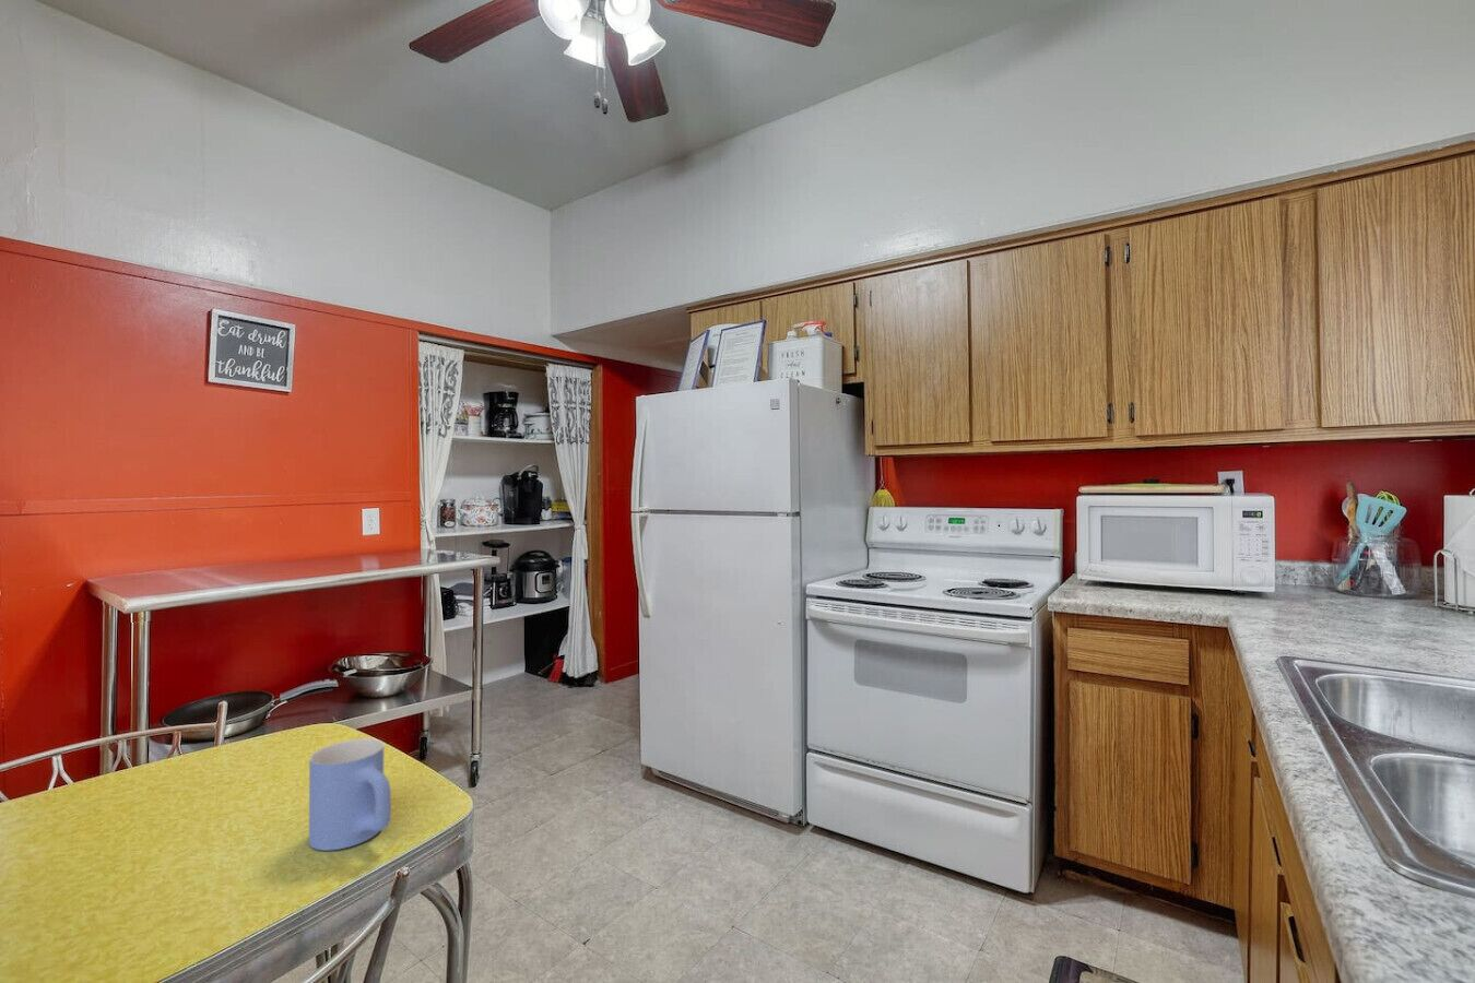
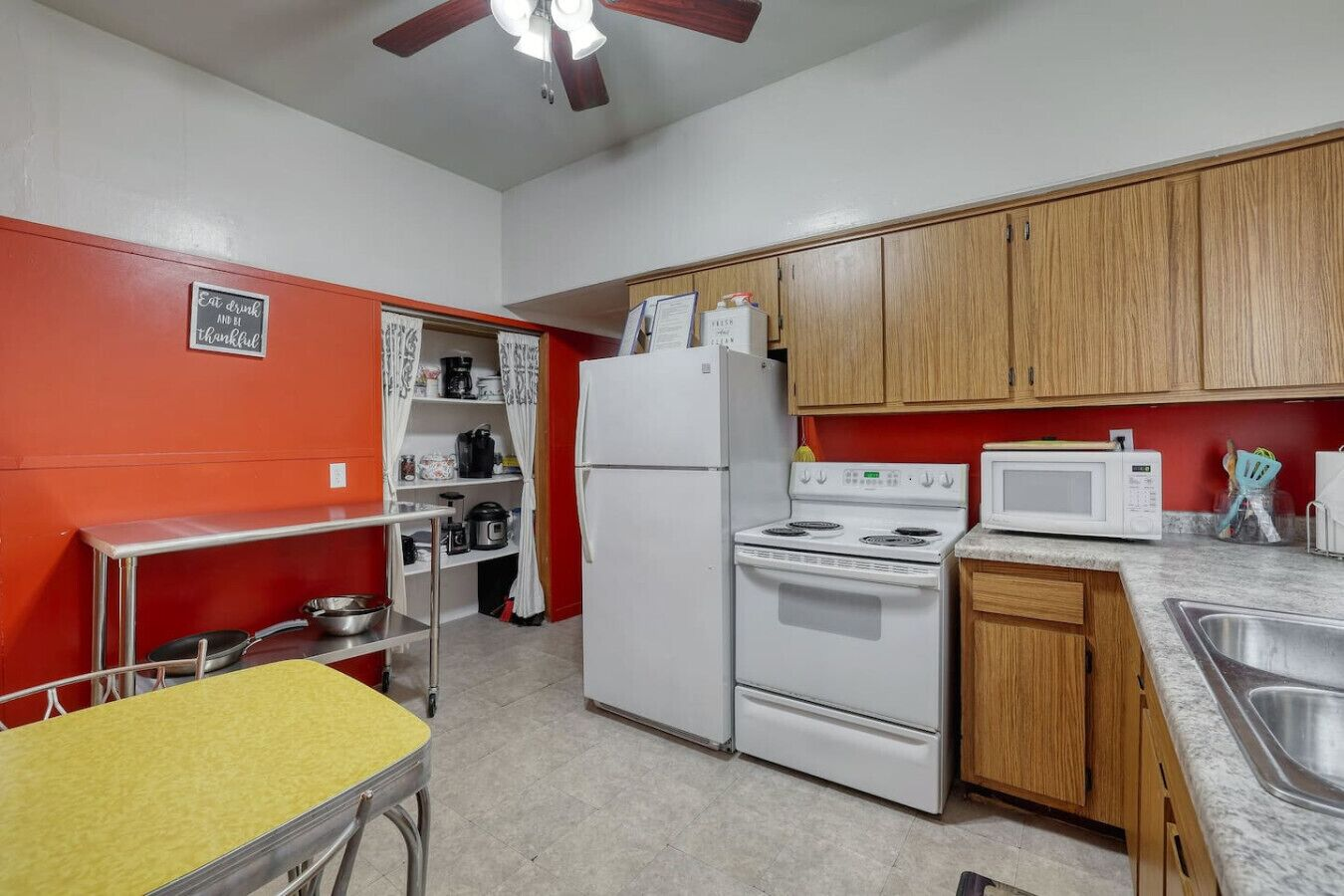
- mug [308,737,392,852]
